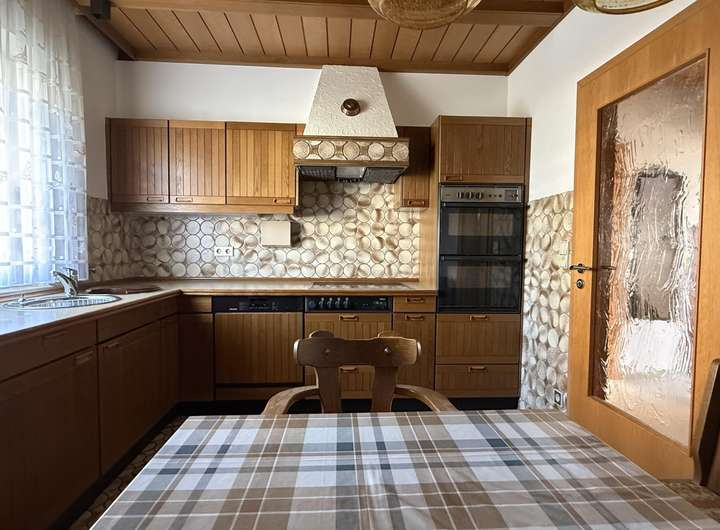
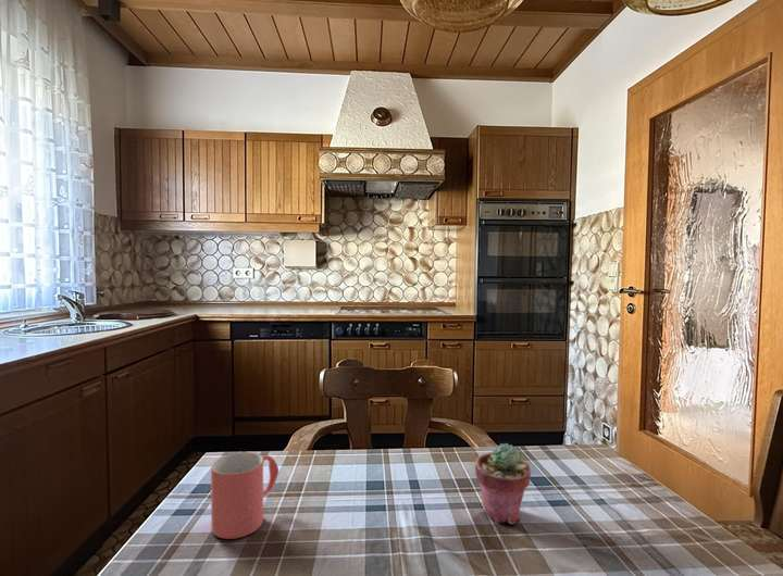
+ potted succulent [474,442,532,525]
+ mug [210,451,279,540]
